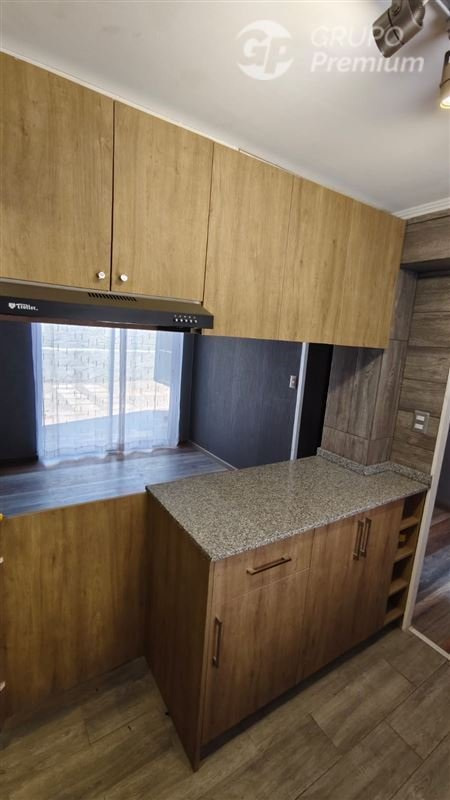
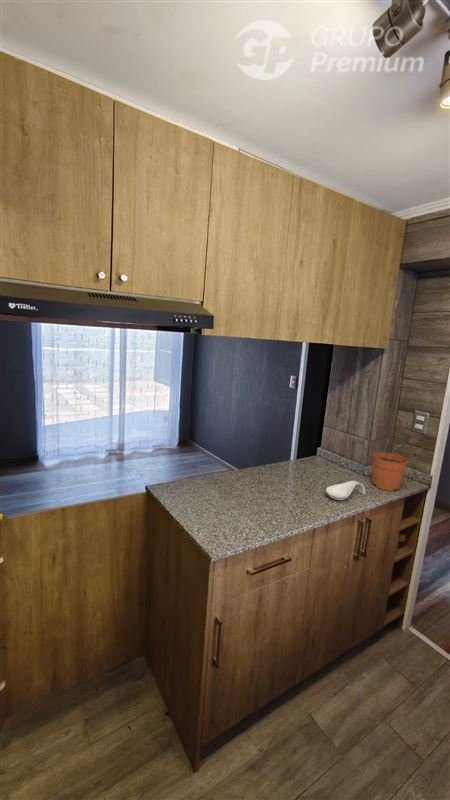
+ spoon rest [325,480,367,501]
+ plant pot [371,443,409,492]
